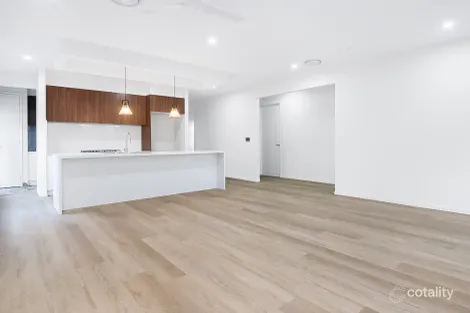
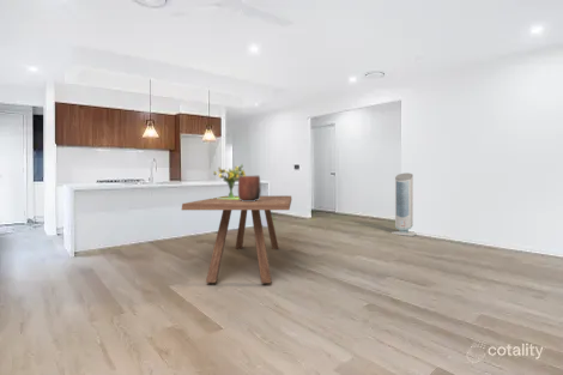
+ ceramic pot [237,175,262,201]
+ bouquet [208,163,247,199]
+ dining table [181,194,293,284]
+ air purifier [391,173,418,237]
